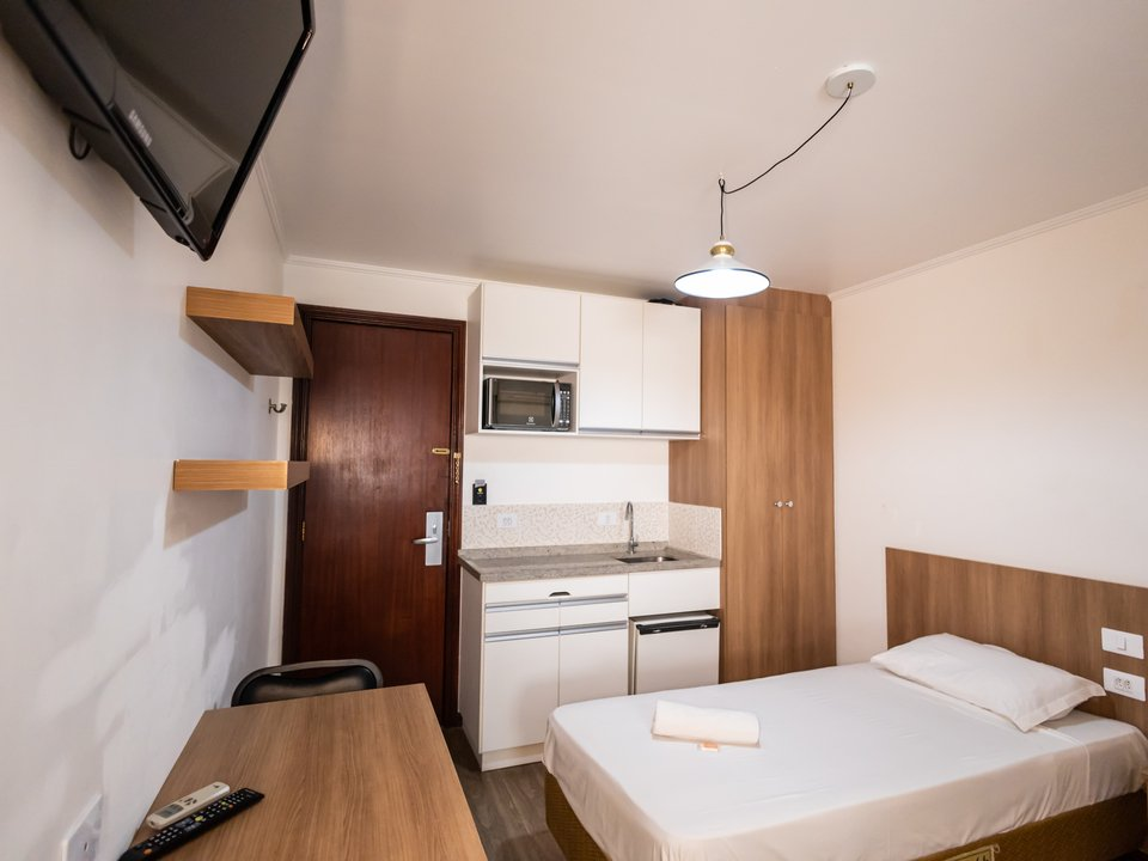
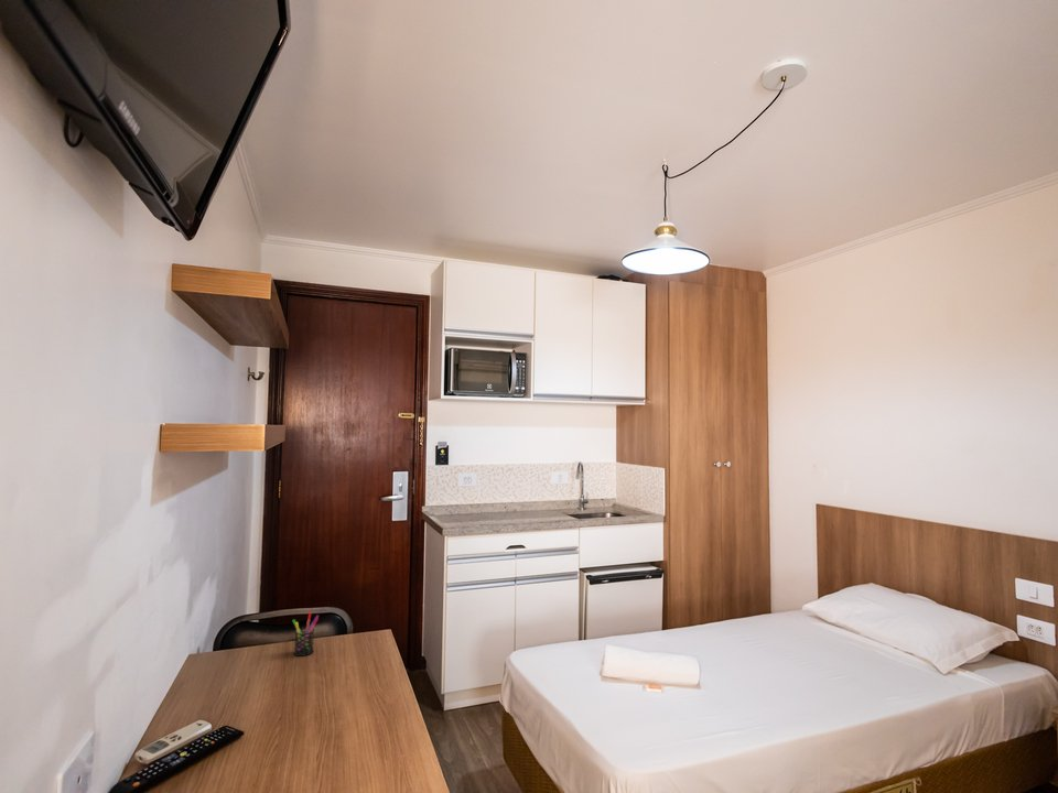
+ pen holder [291,610,320,658]
